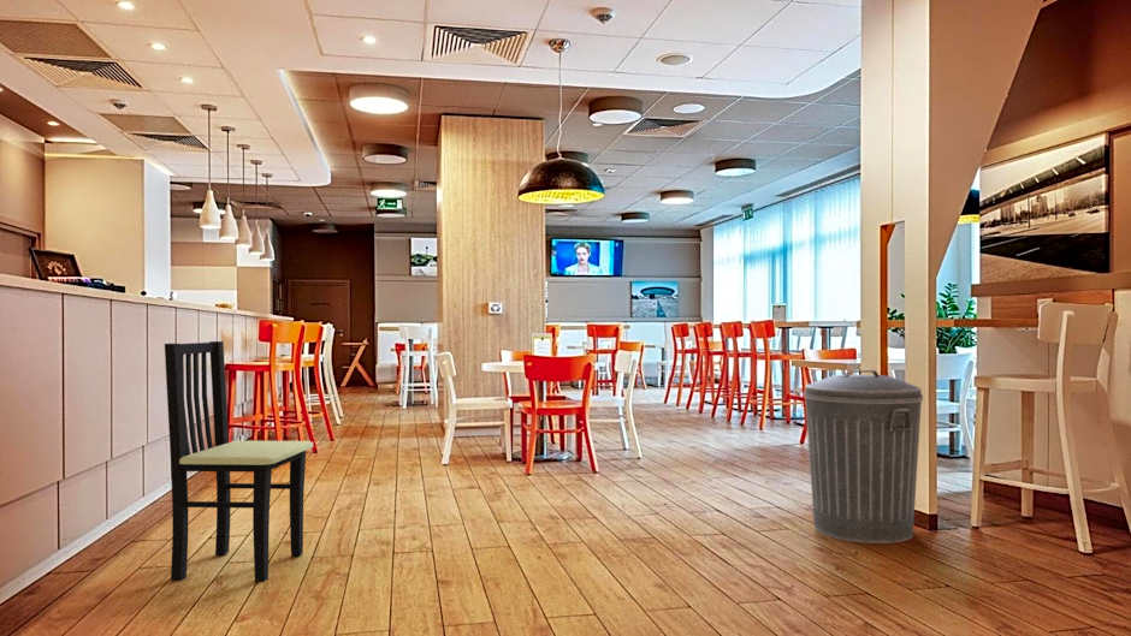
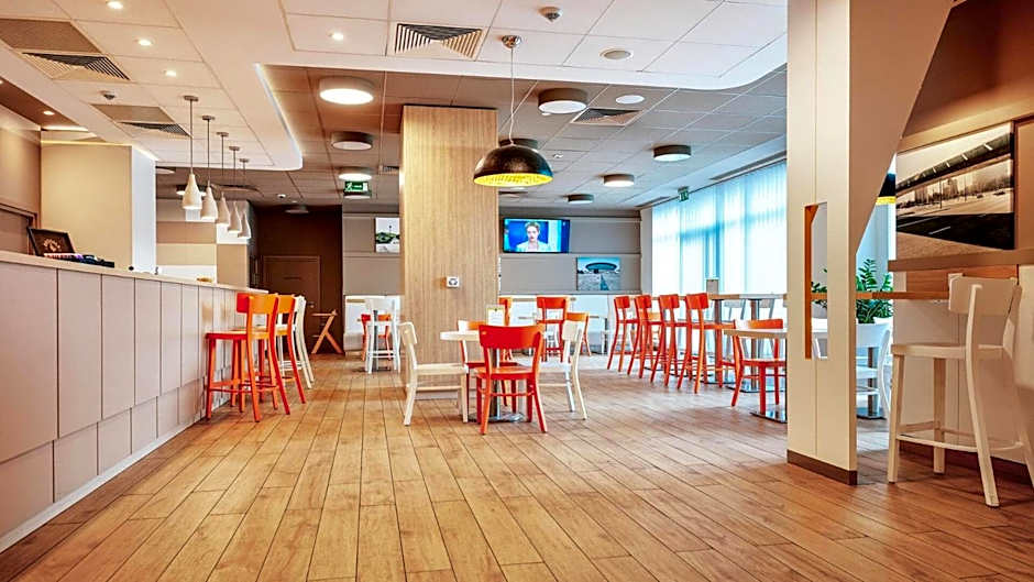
- dining chair [164,340,314,583]
- trash can [803,369,924,545]
